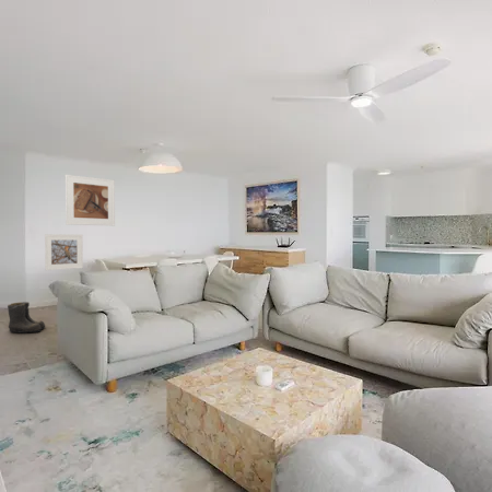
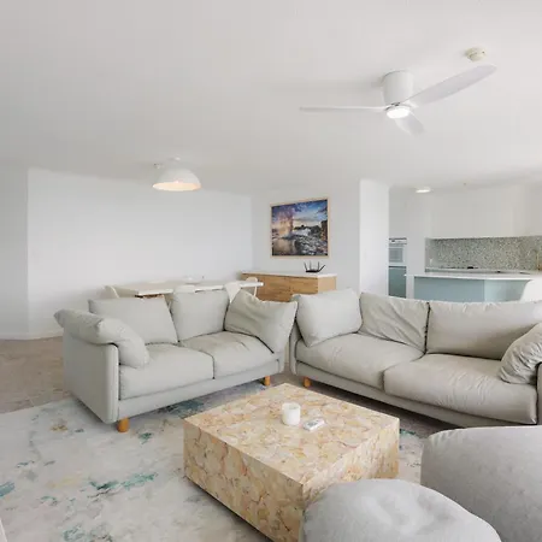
- boots [7,301,46,335]
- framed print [65,174,116,227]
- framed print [44,233,84,271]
